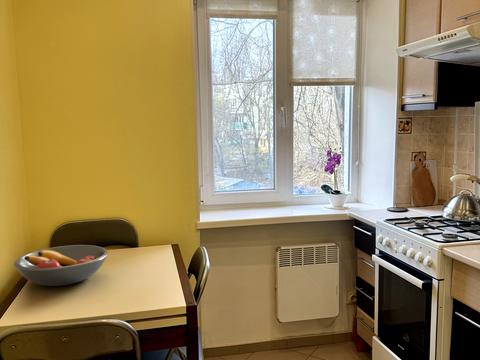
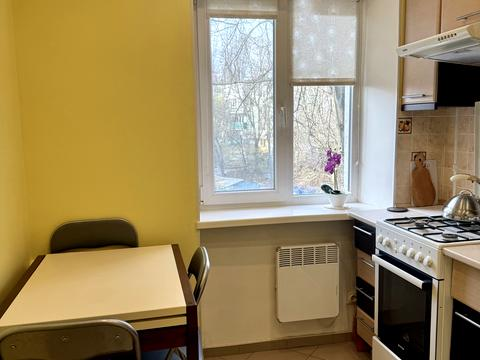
- fruit bowl [13,244,109,287]
